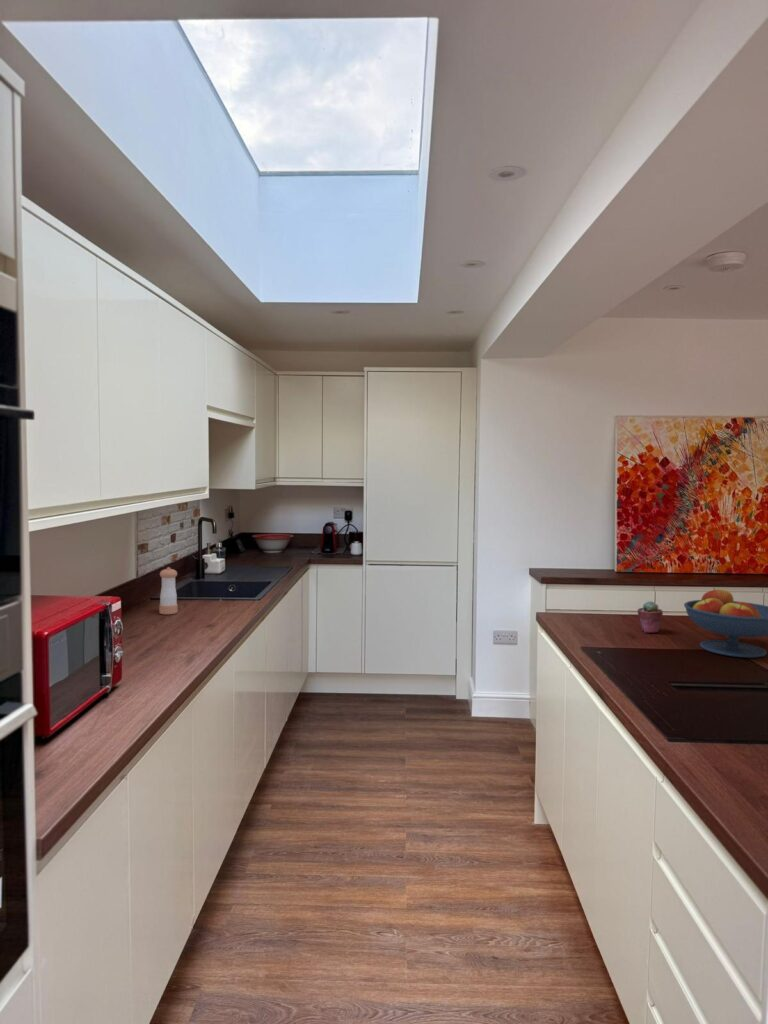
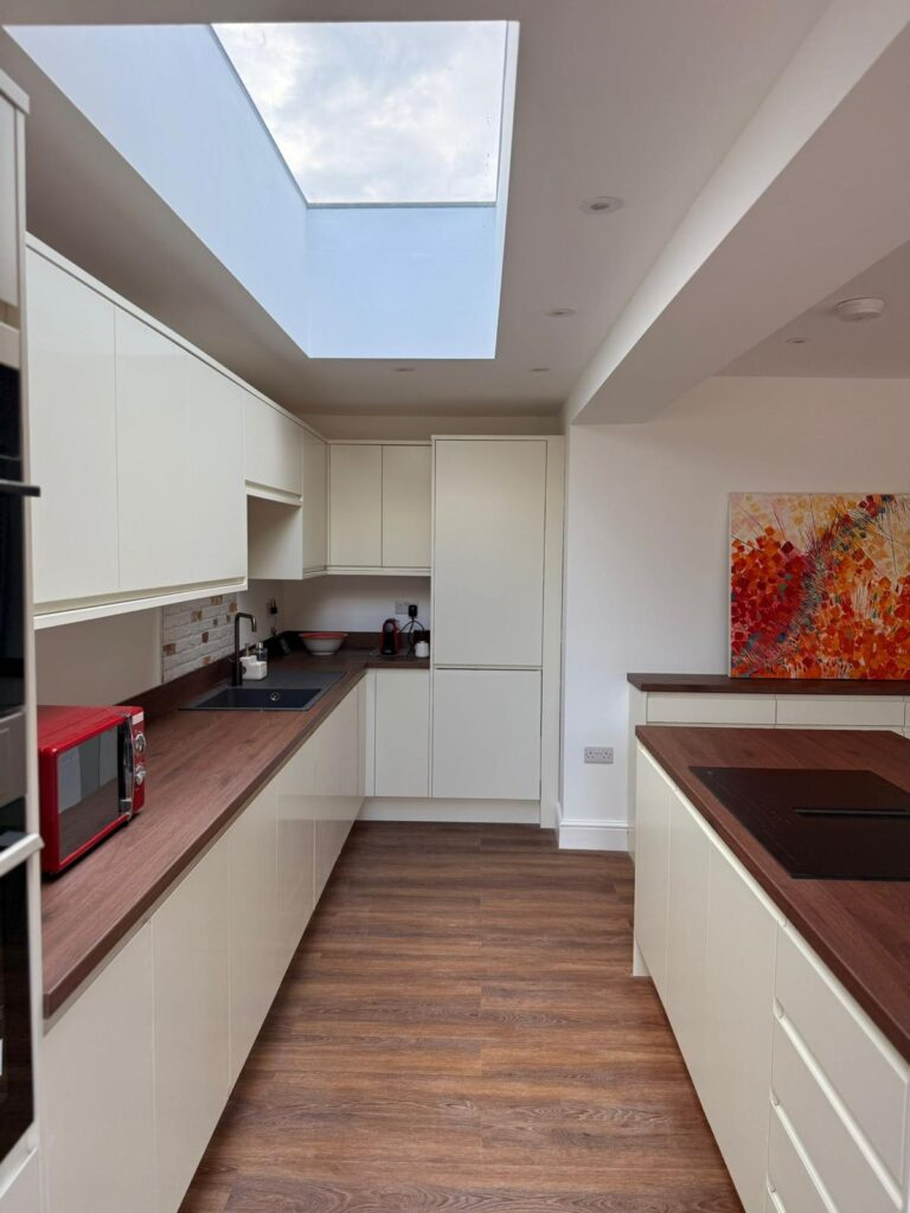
- potted succulent [637,600,664,634]
- fruit bowl [683,587,768,659]
- pepper shaker [158,566,179,615]
